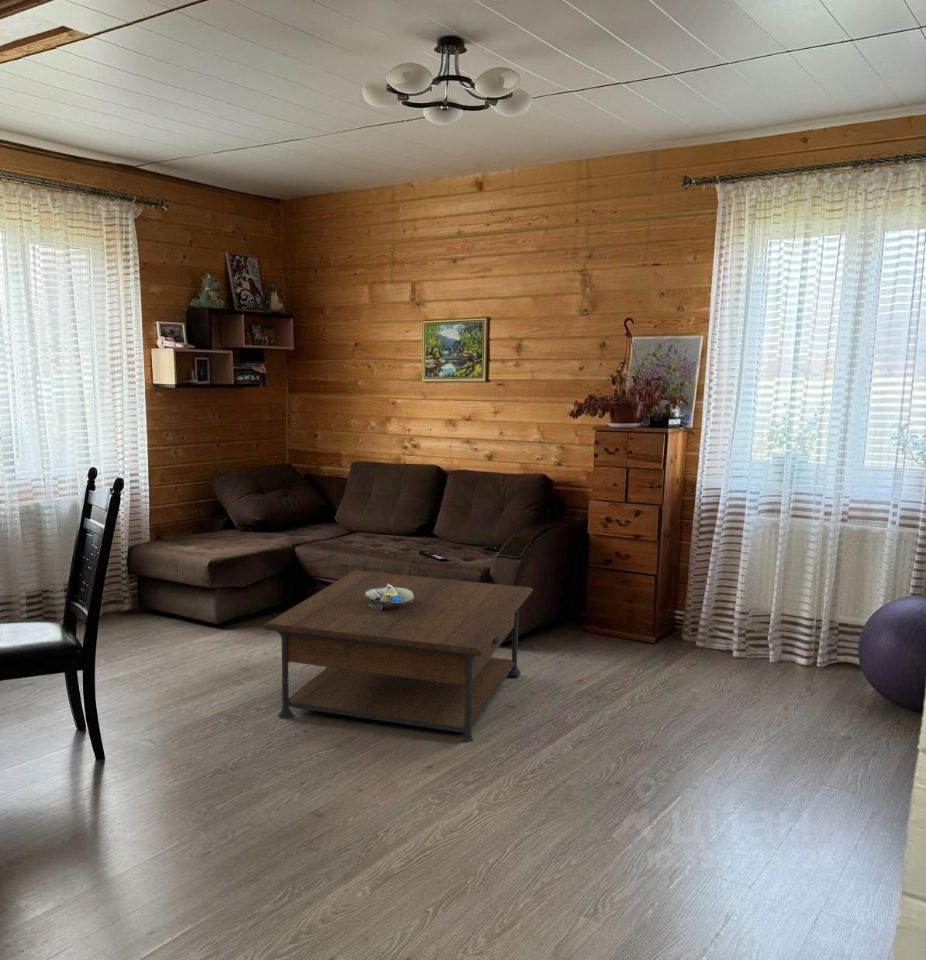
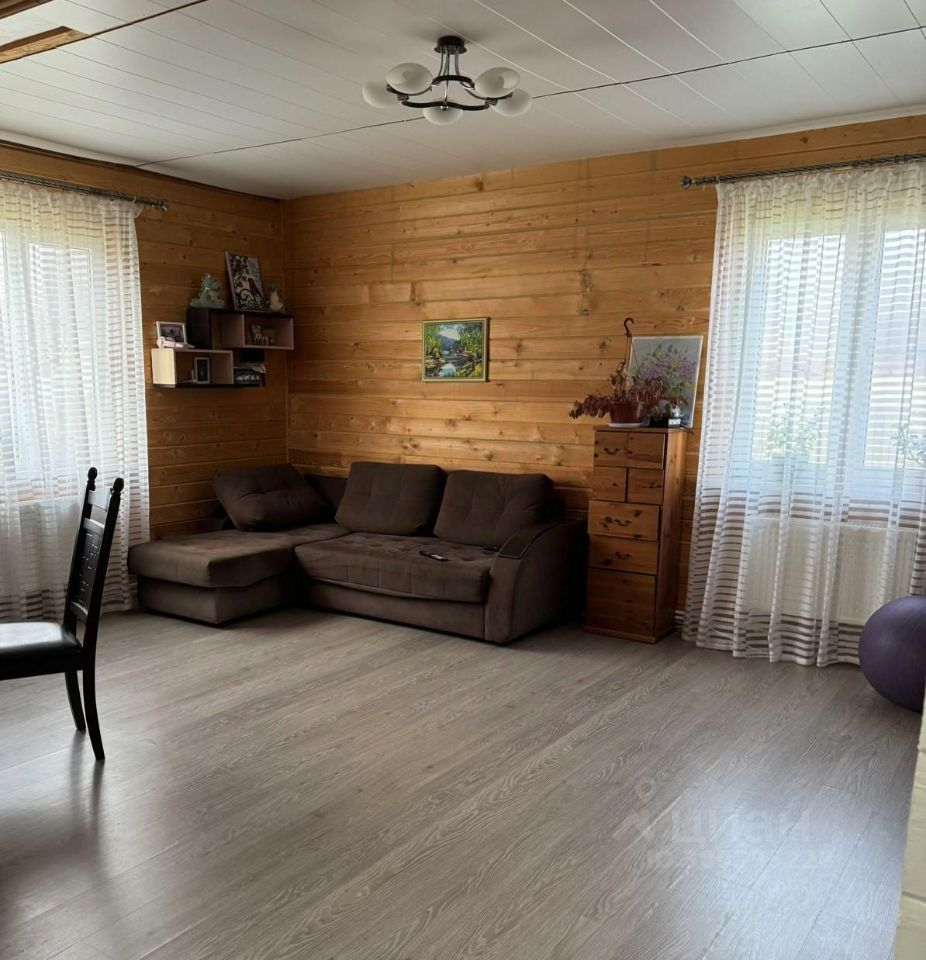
- decorative bowl [364,584,416,610]
- coffee table [262,569,534,743]
